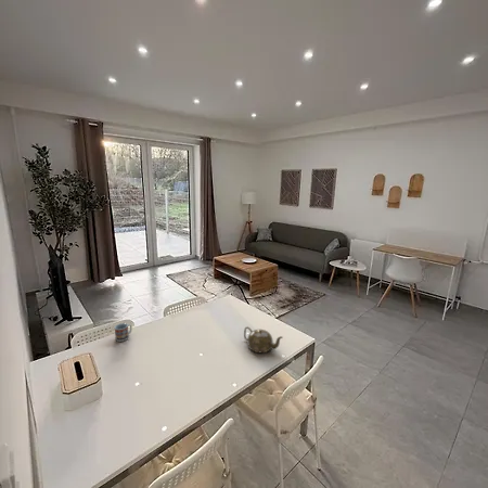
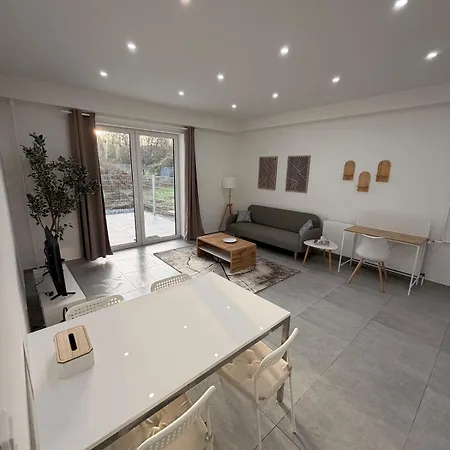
- teapot [243,325,284,354]
- cup [113,322,132,343]
